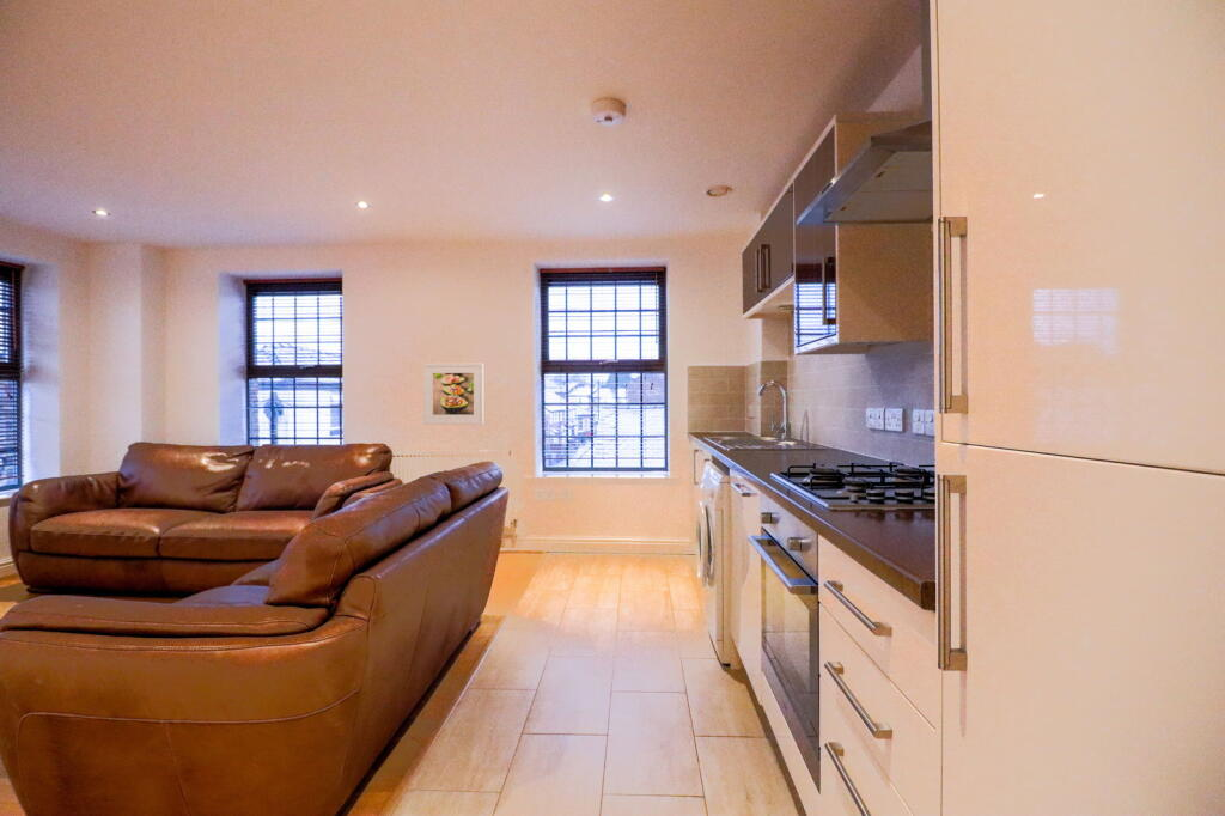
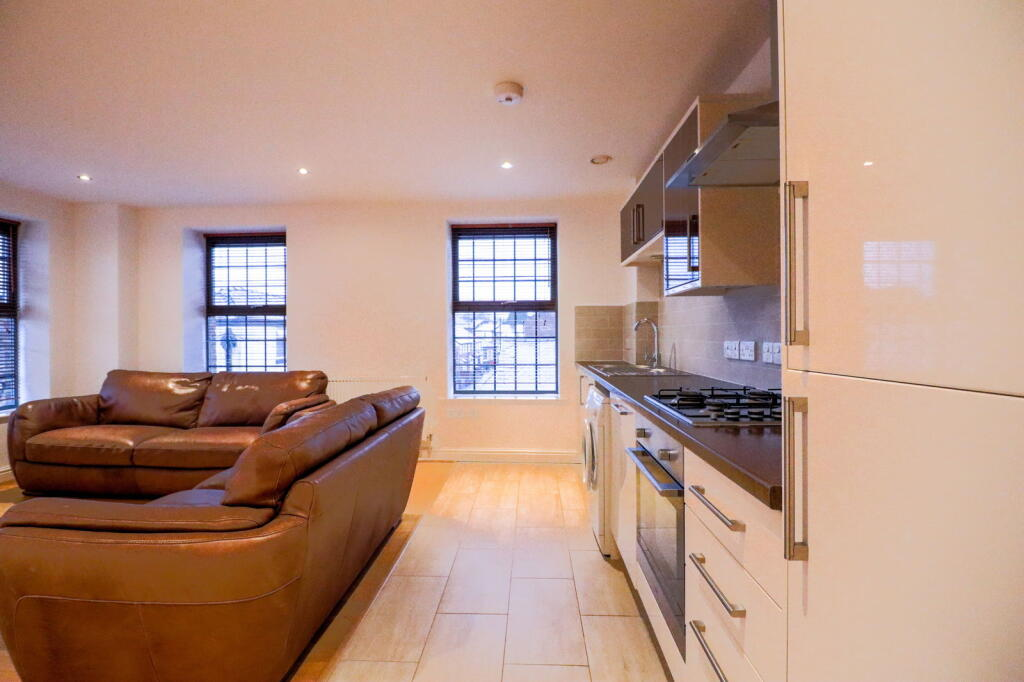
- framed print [422,363,484,426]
